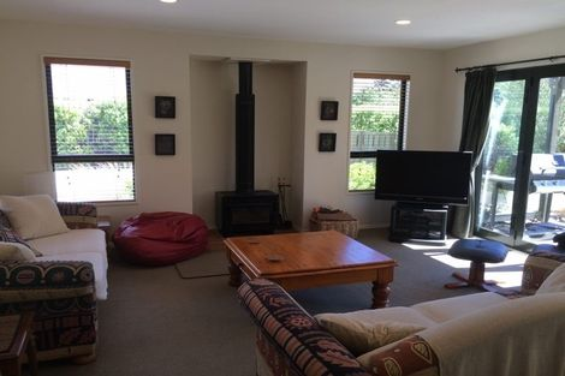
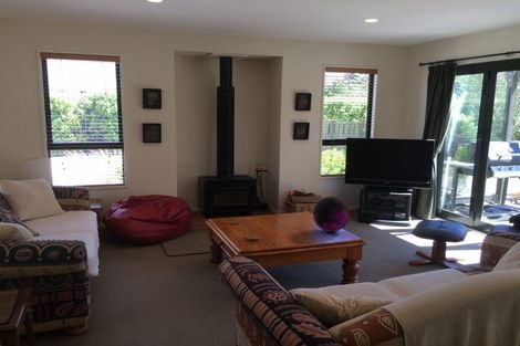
+ decorative orb [312,196,350,233]
